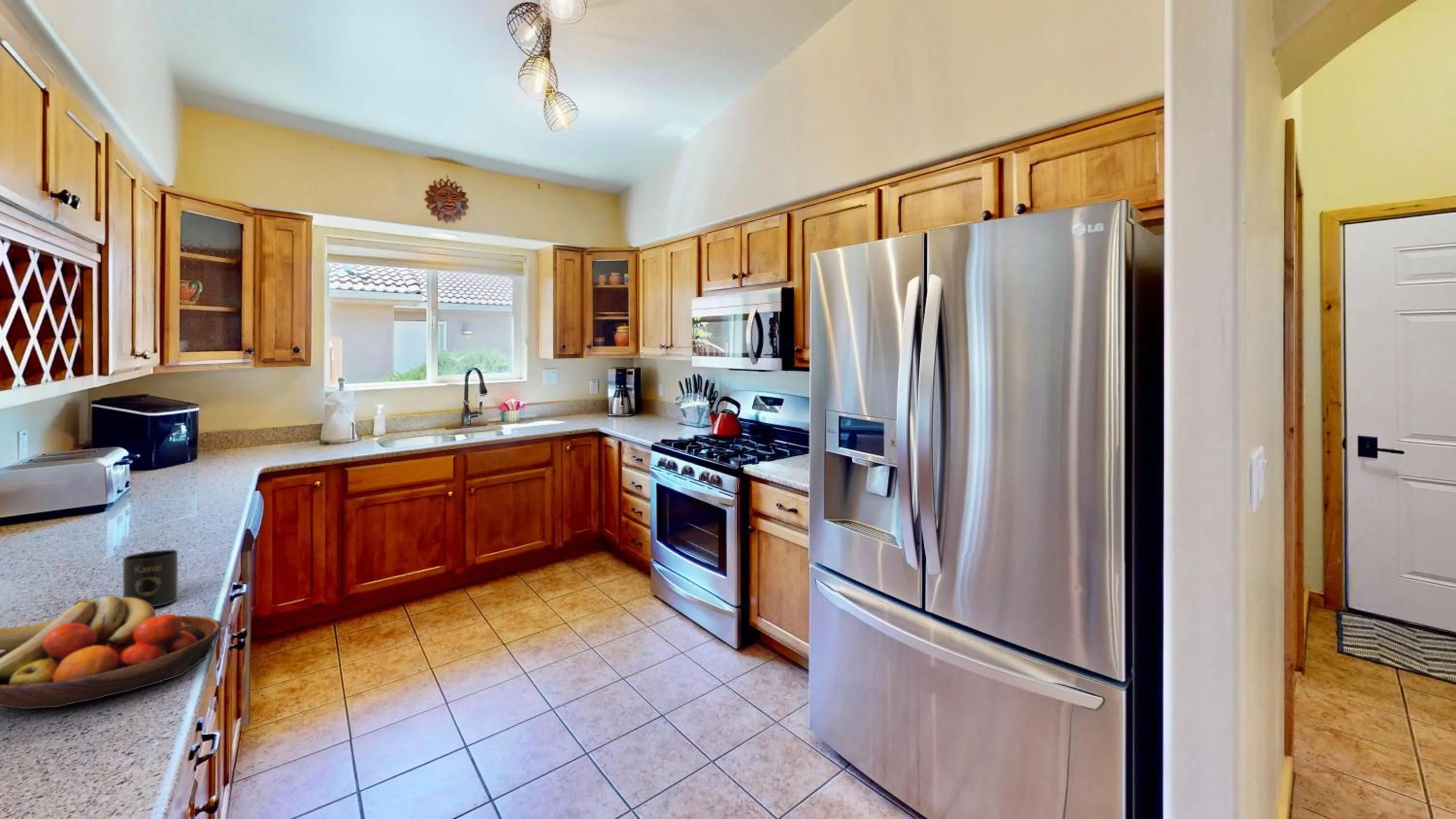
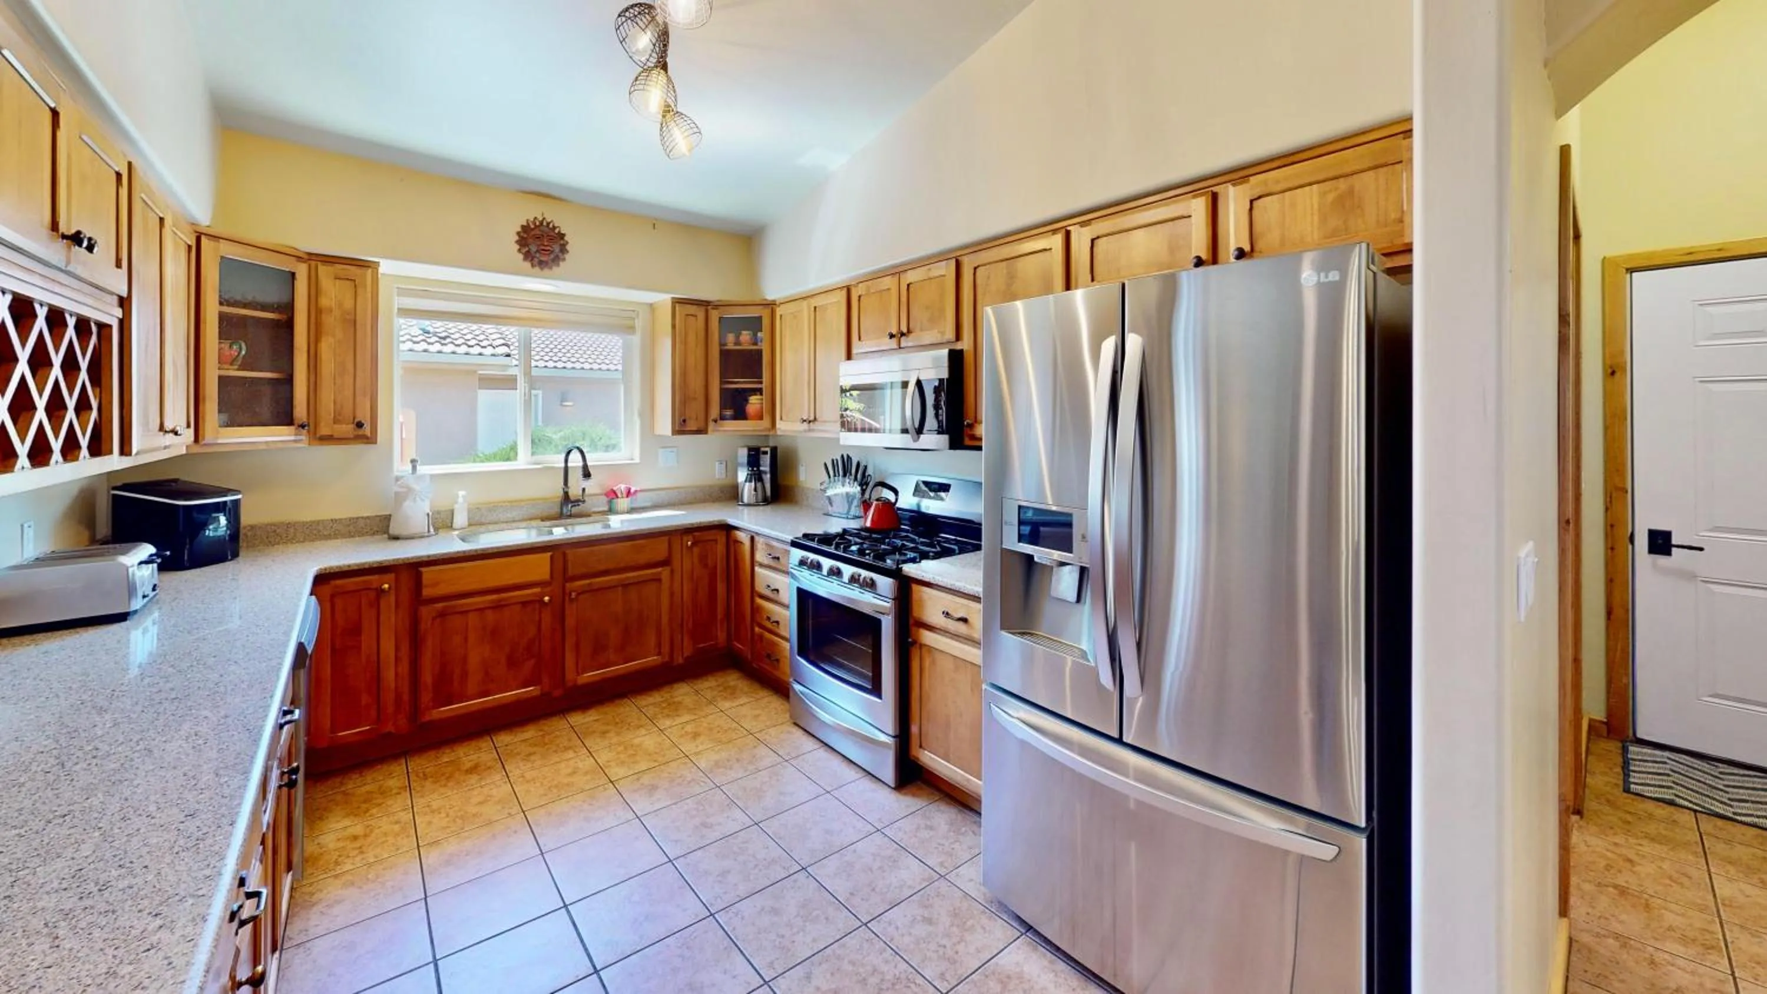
- mug [123,550,178,607]
- fruit bowl [0,595,222,709]
